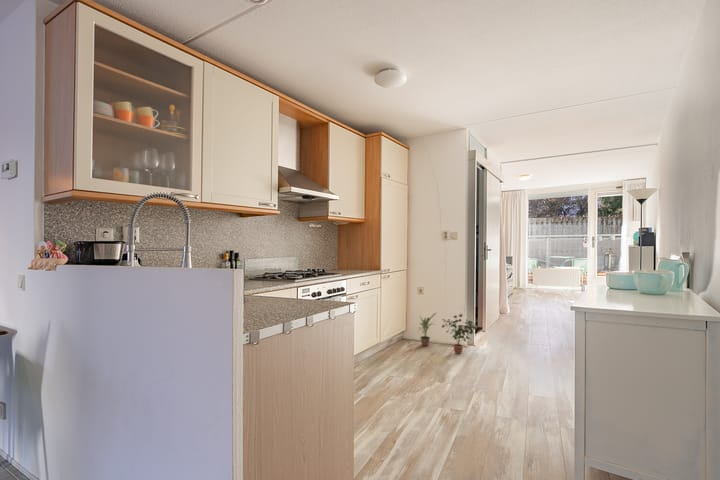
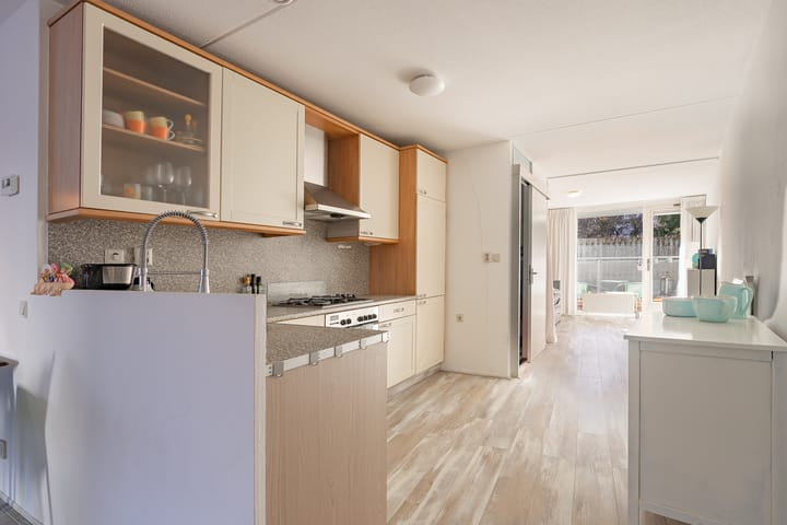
- potted plant [441,313,478,355]
- potted plant [417,312,437,347]
